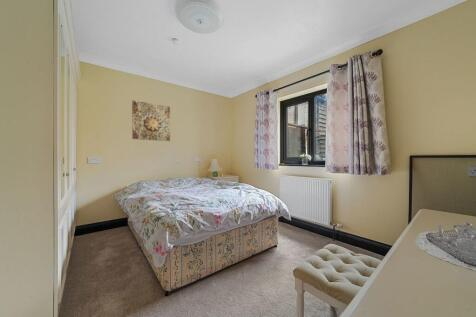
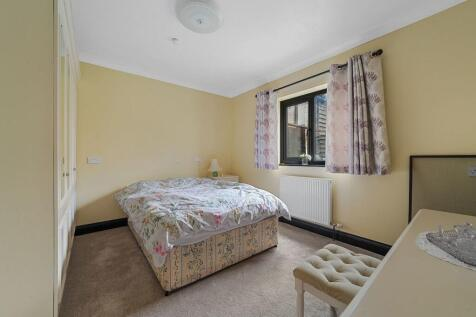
- wall art [131,100,171,142]
